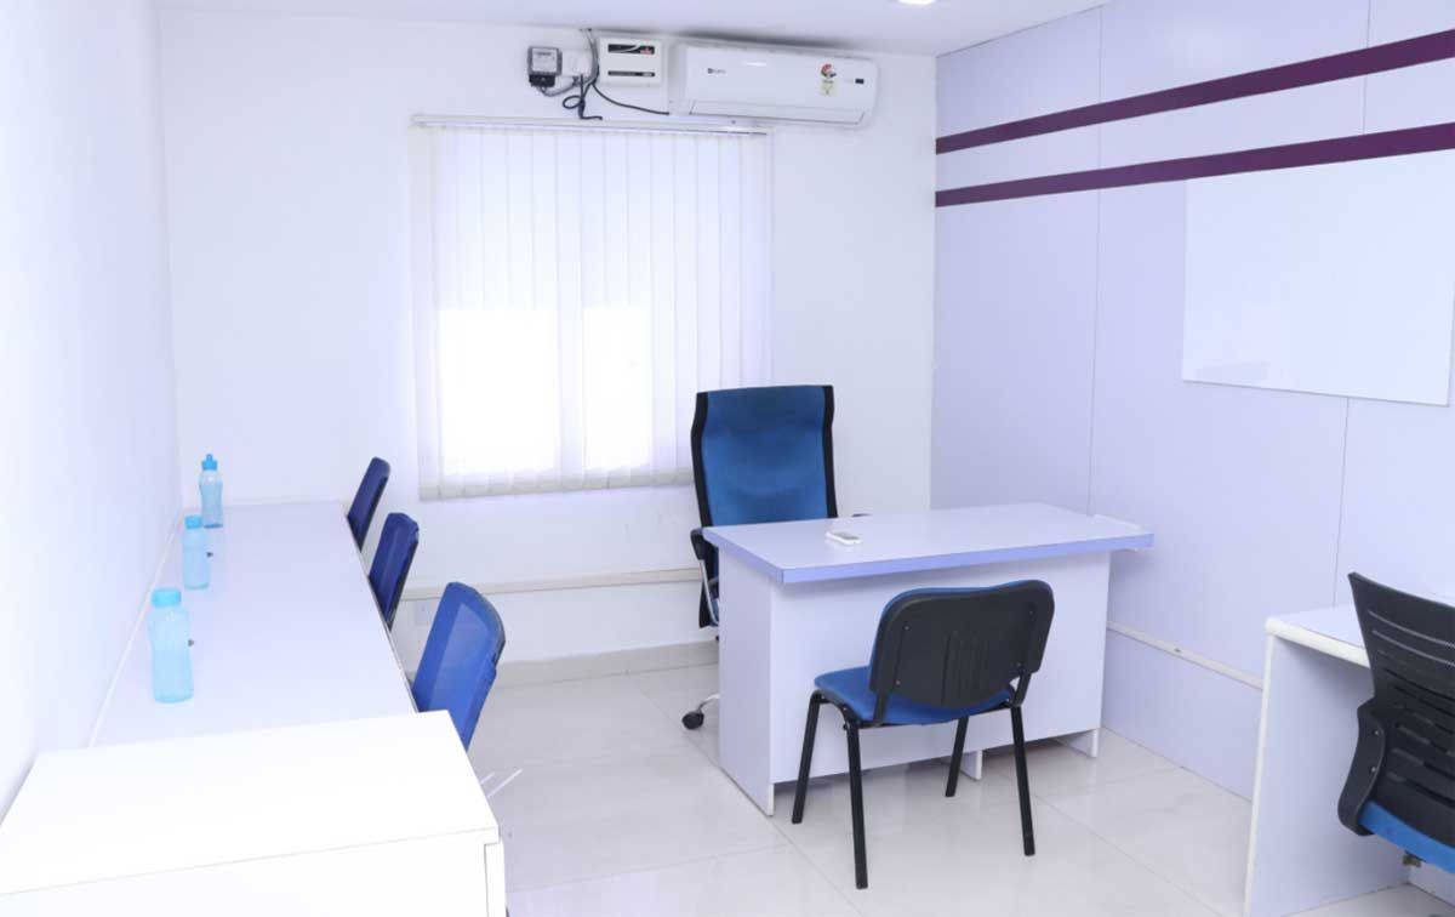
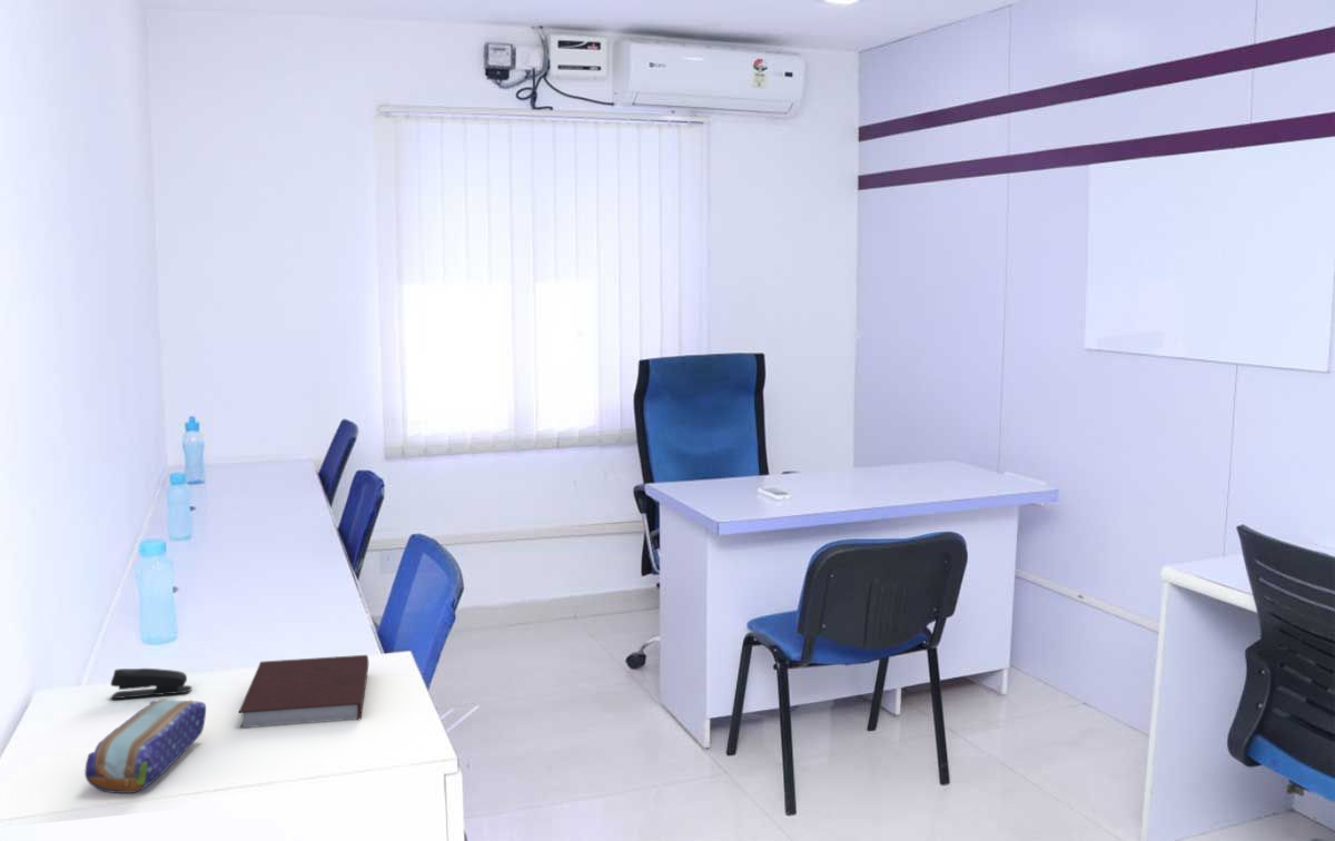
+ stapler [109,667,192,700]
+ notebook [237,654,369,729]
+ pencil case [83,697,207,794]
